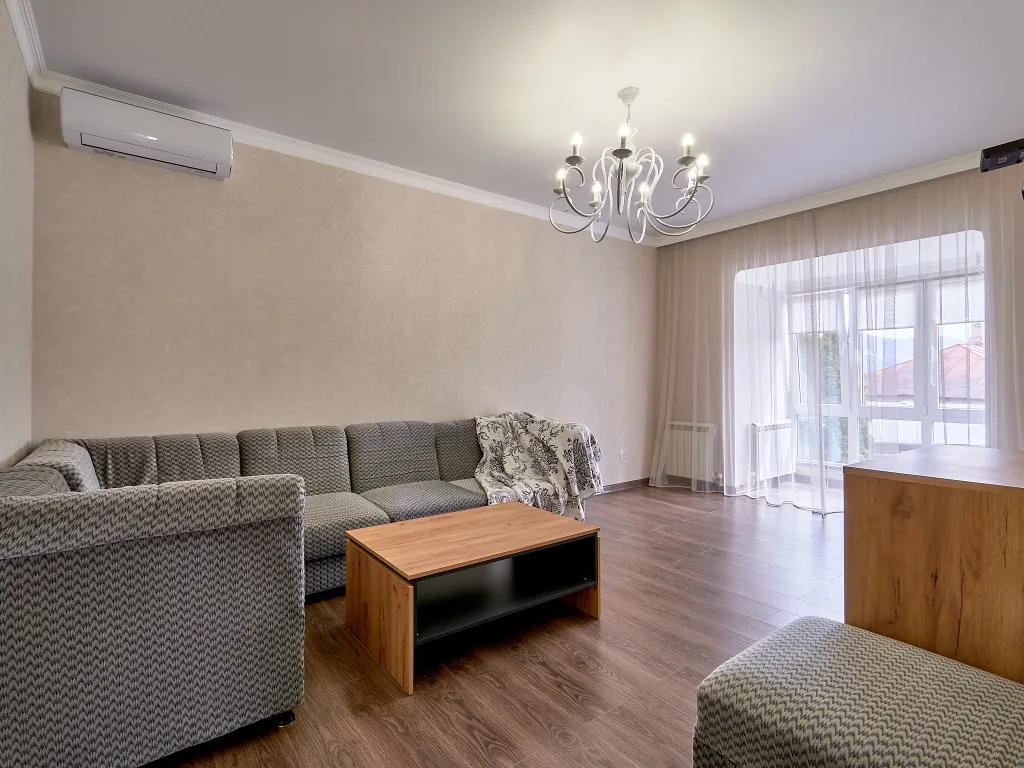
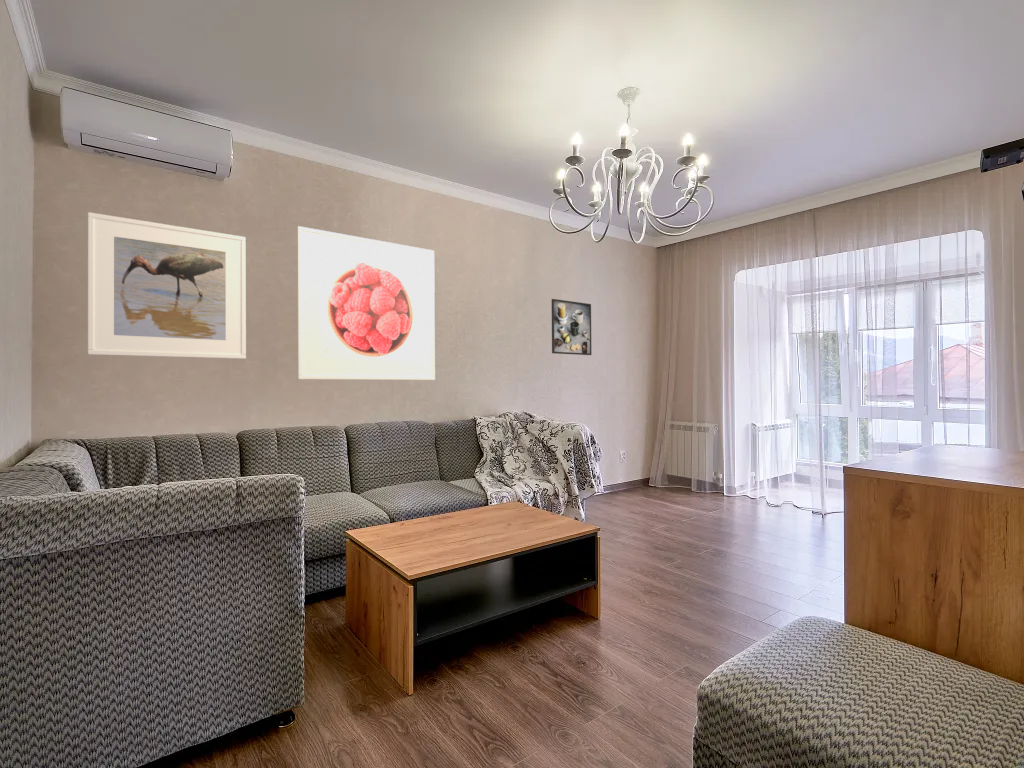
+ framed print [87,211,247,360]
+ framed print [296,225,436,381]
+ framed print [551,298,593,356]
